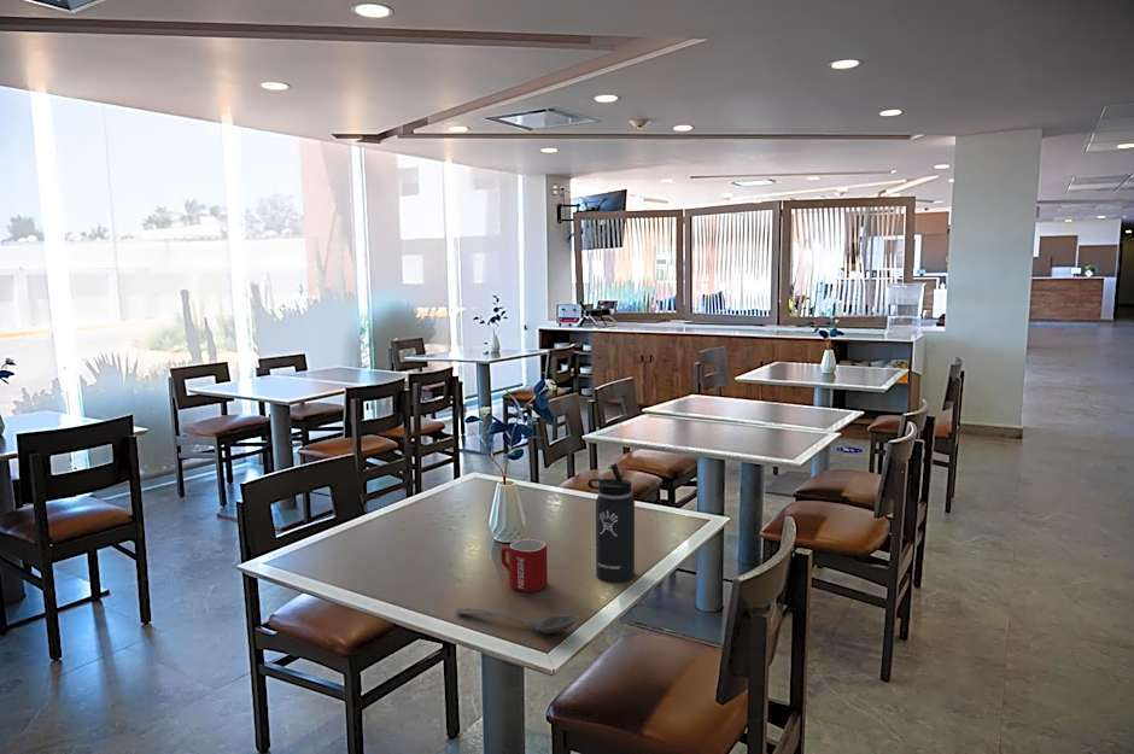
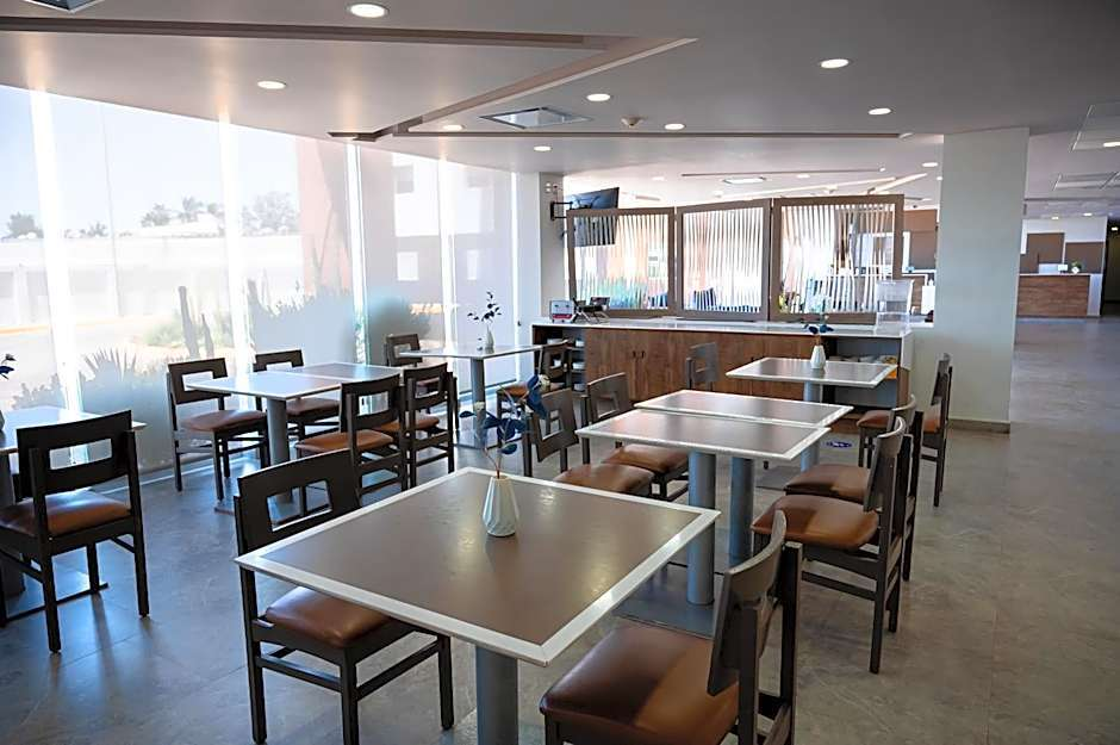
- mug [499,538,549,592]
- stirrer [455,607,579,636]
- thermos bottle [586,462,636,583]
